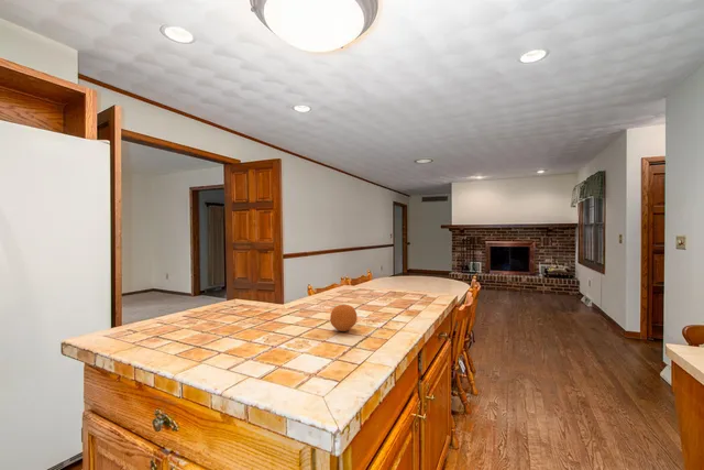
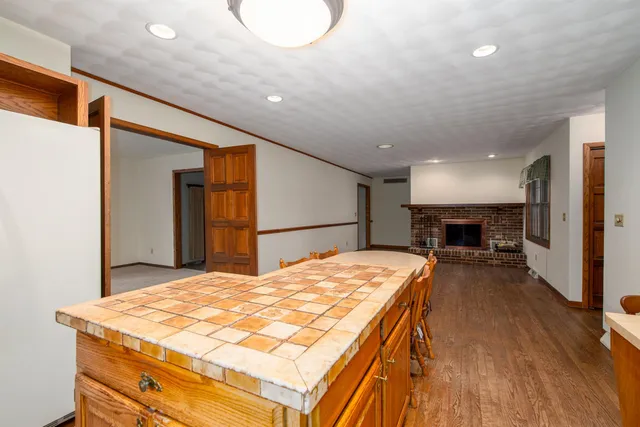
- fruit [329,303,359,332]
